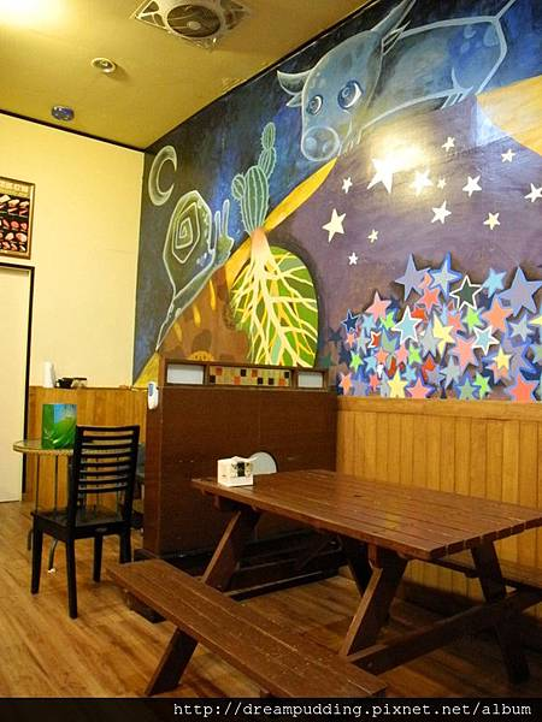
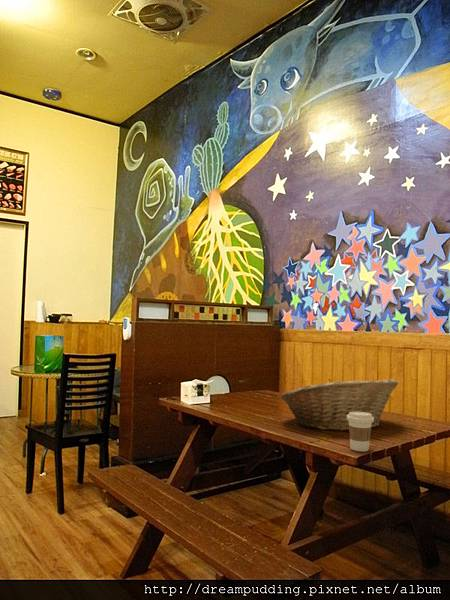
+ coffee cup [347,412,374,452]
+ fruit basket [280,378,399,432]
